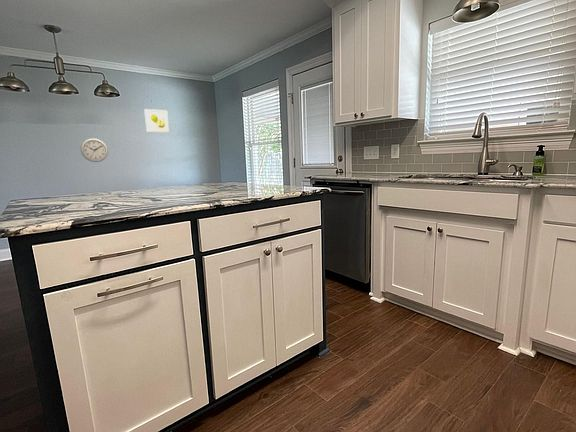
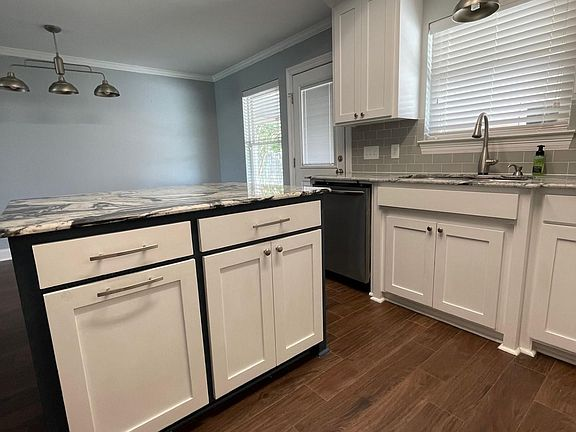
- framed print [143,108,170,133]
- wall clock [80,137,109,163]
